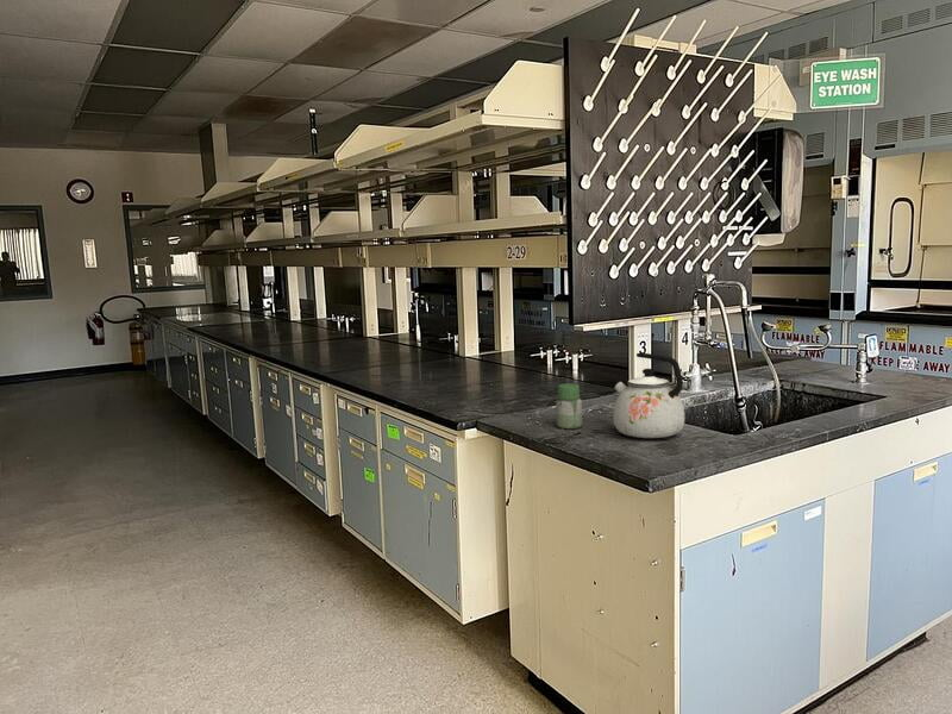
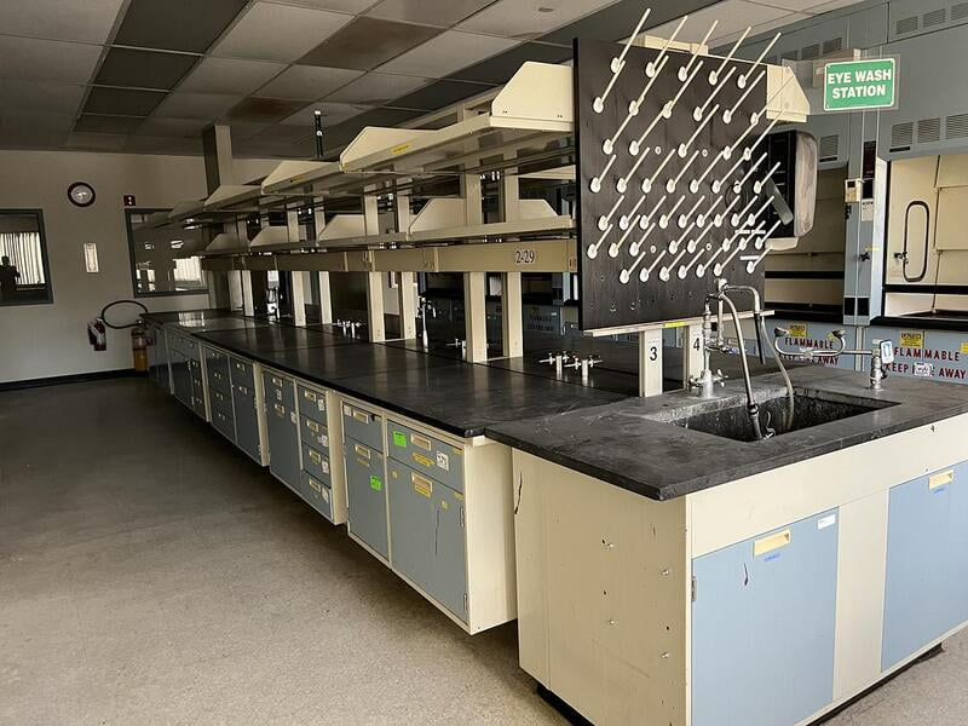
- kettle [612,351,685,439]
- jar [555,382,583,430]
